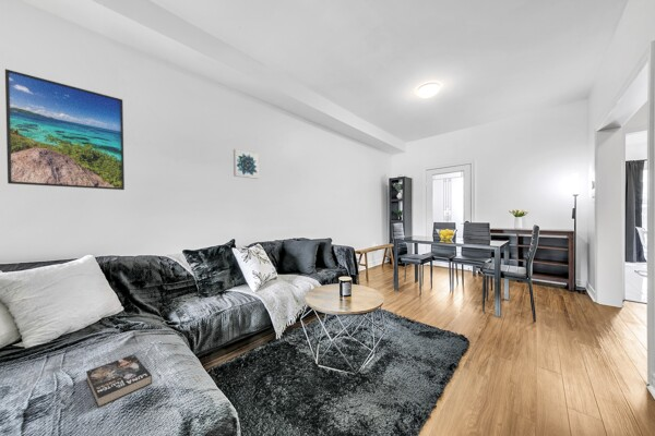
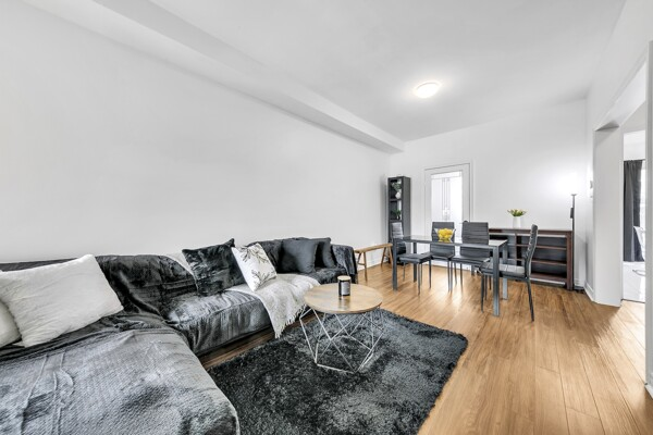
- wall art [233,148,260,180]
- book [85,353,153,408]
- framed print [4,68,126,191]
